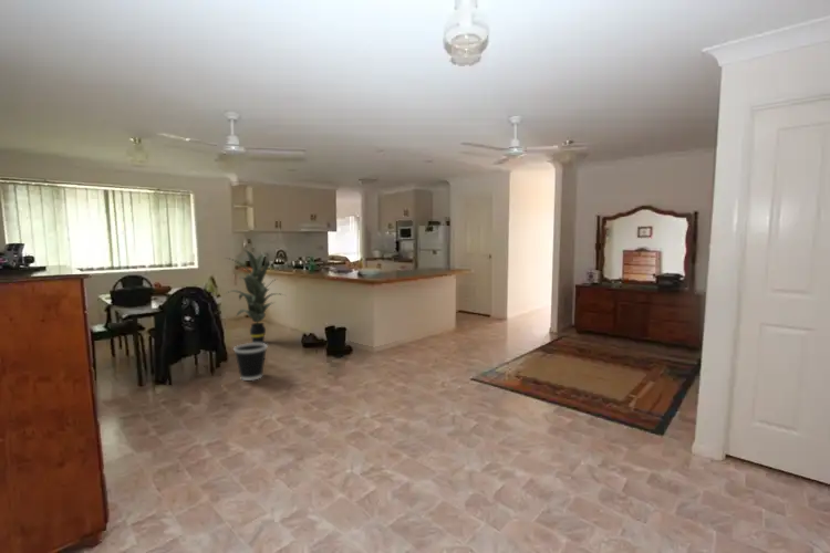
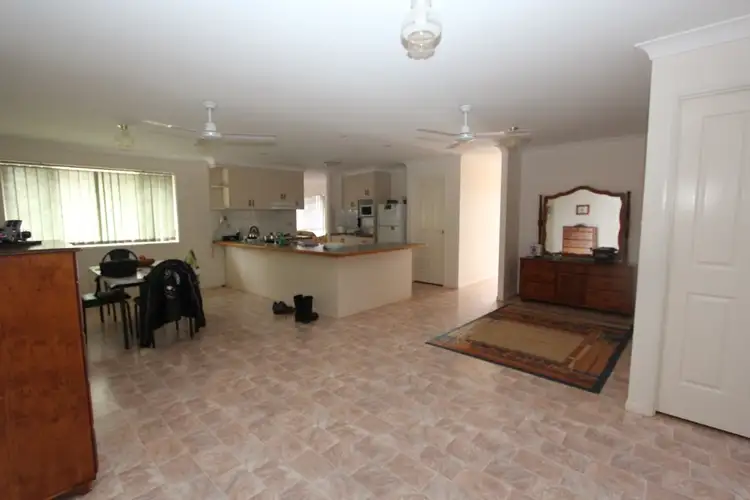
- wastebasket [232,342,269,382]
- indoor plant [224,249,286,344]
